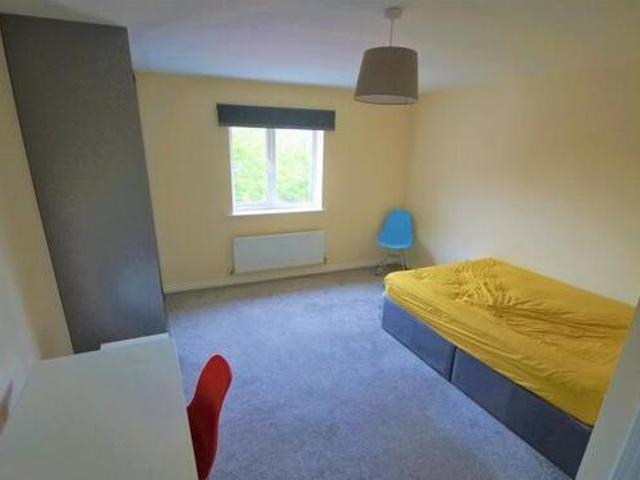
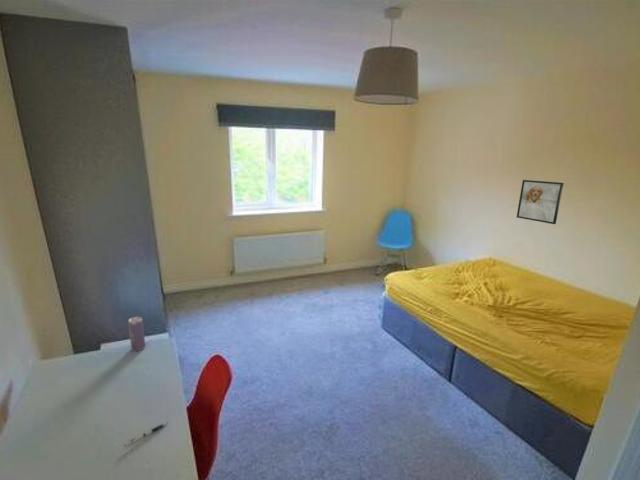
+ pen [124,422,168,447]
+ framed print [516,179,565,225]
+ beverage can [127,316,146,352]
